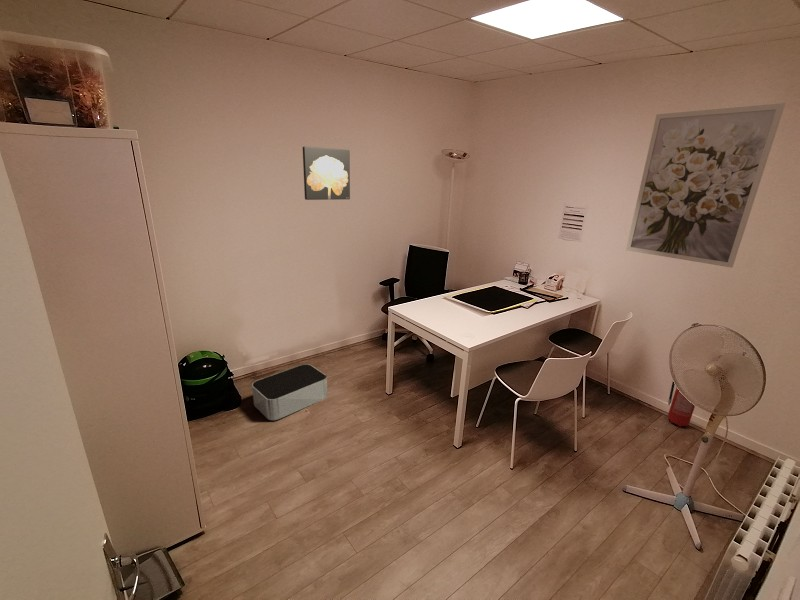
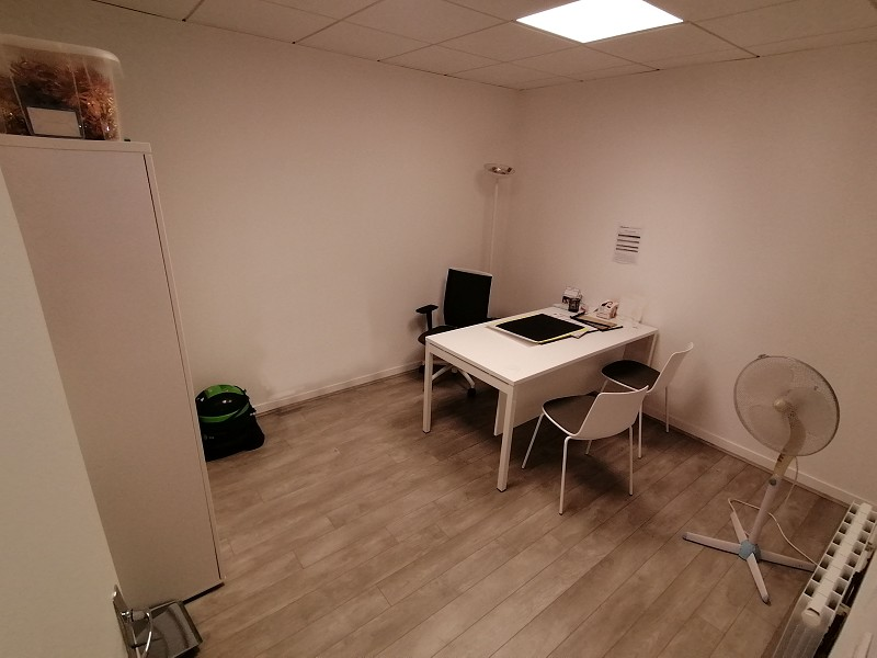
- wall art [302,146,351,201]
- wall art [625,102,786,269]
- storage bin [251,363,328,421]
- fire extinguisher [667,381,696,428]
